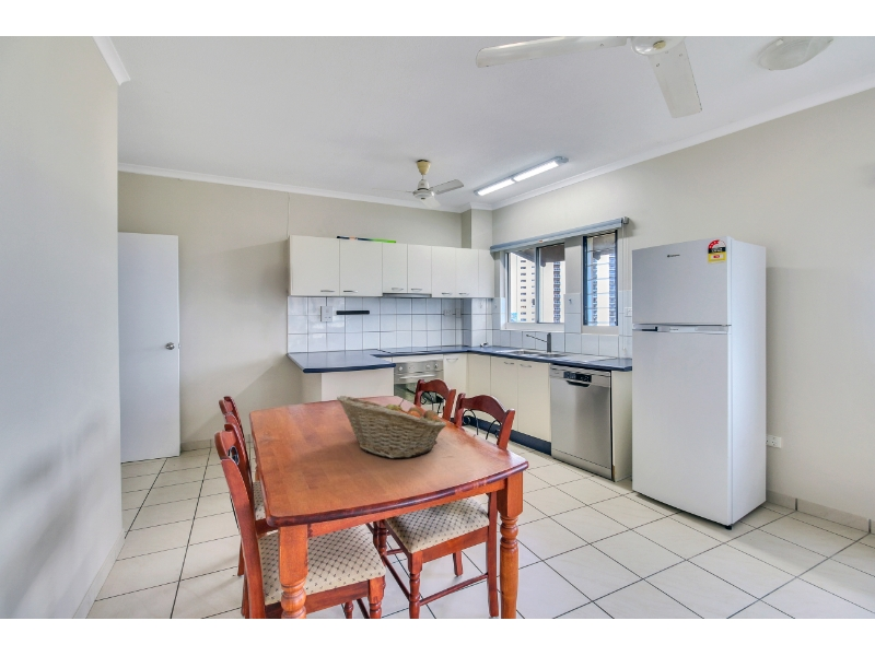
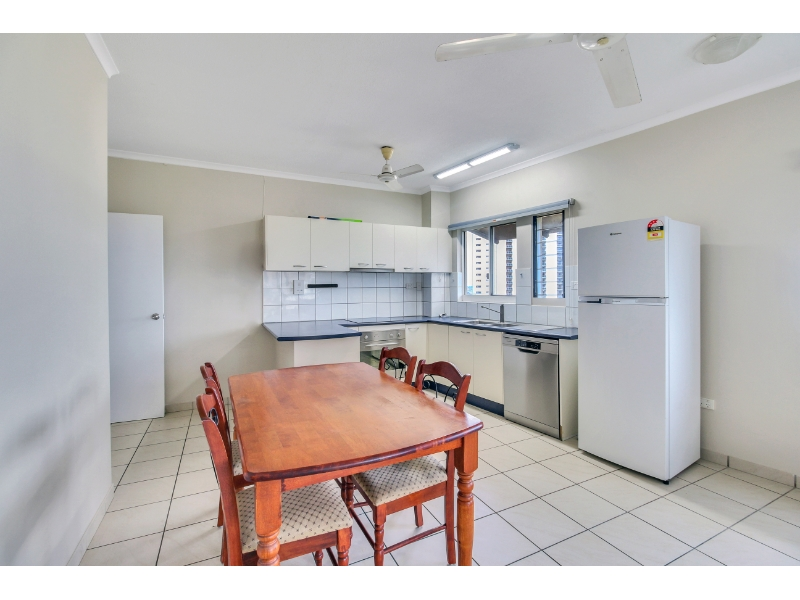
- fruit basket [336,395,447,459]
